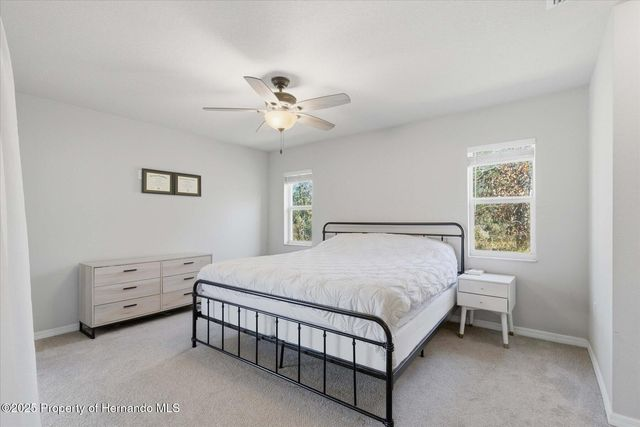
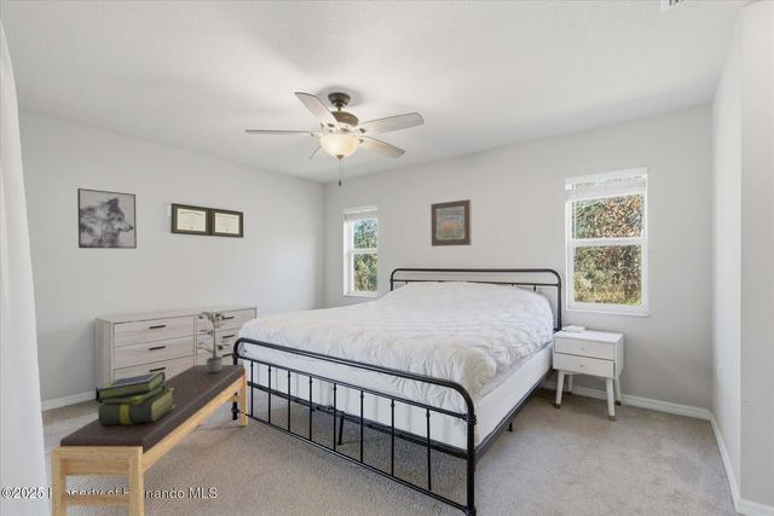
+ potted plant [195,309,232,372]
+ stack of books [96,371,175,425]
+ wall art [429,198,473,248]
+ bench [50,364,249,516]
+ wall art [76,187,138,250]
